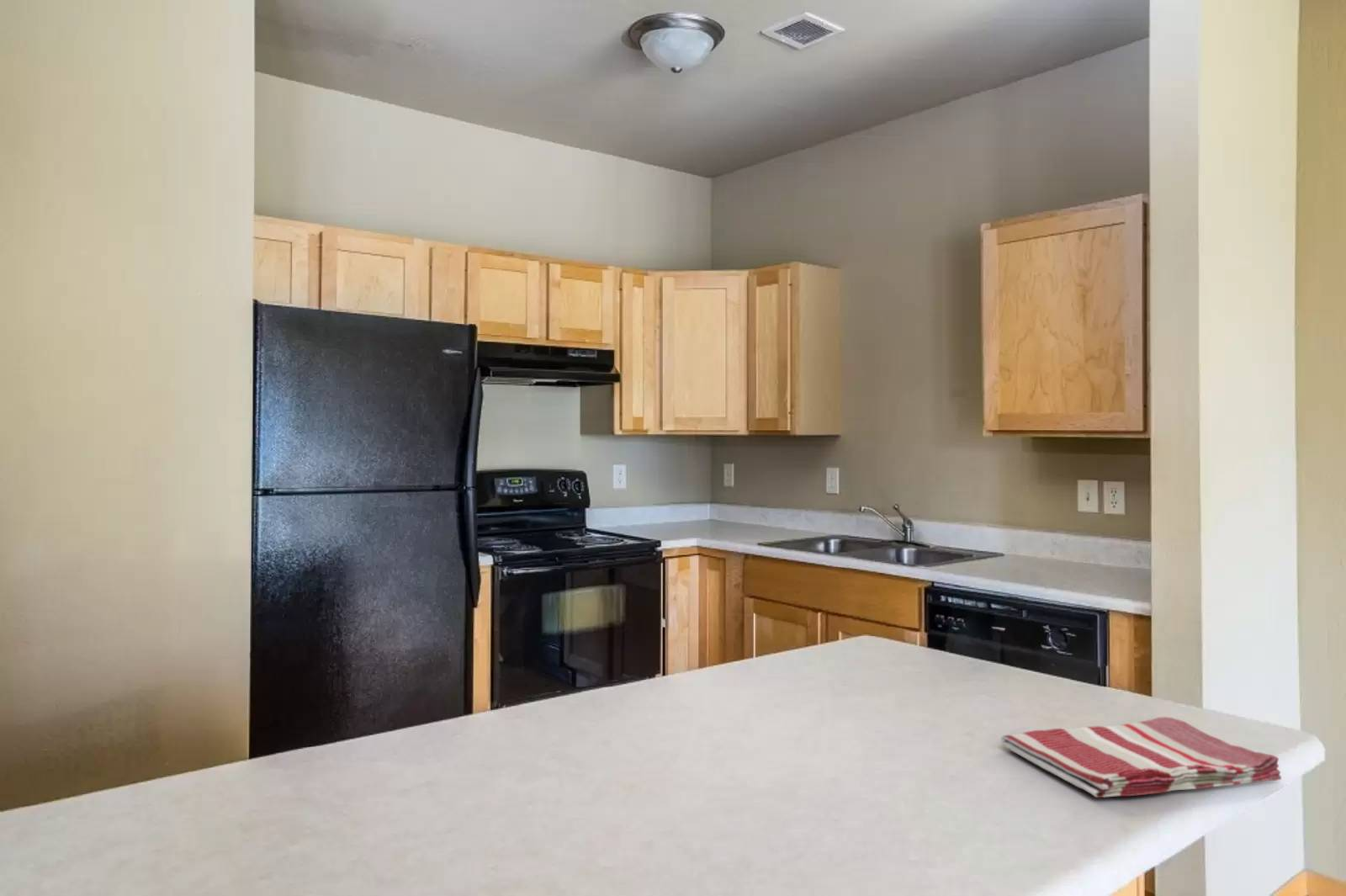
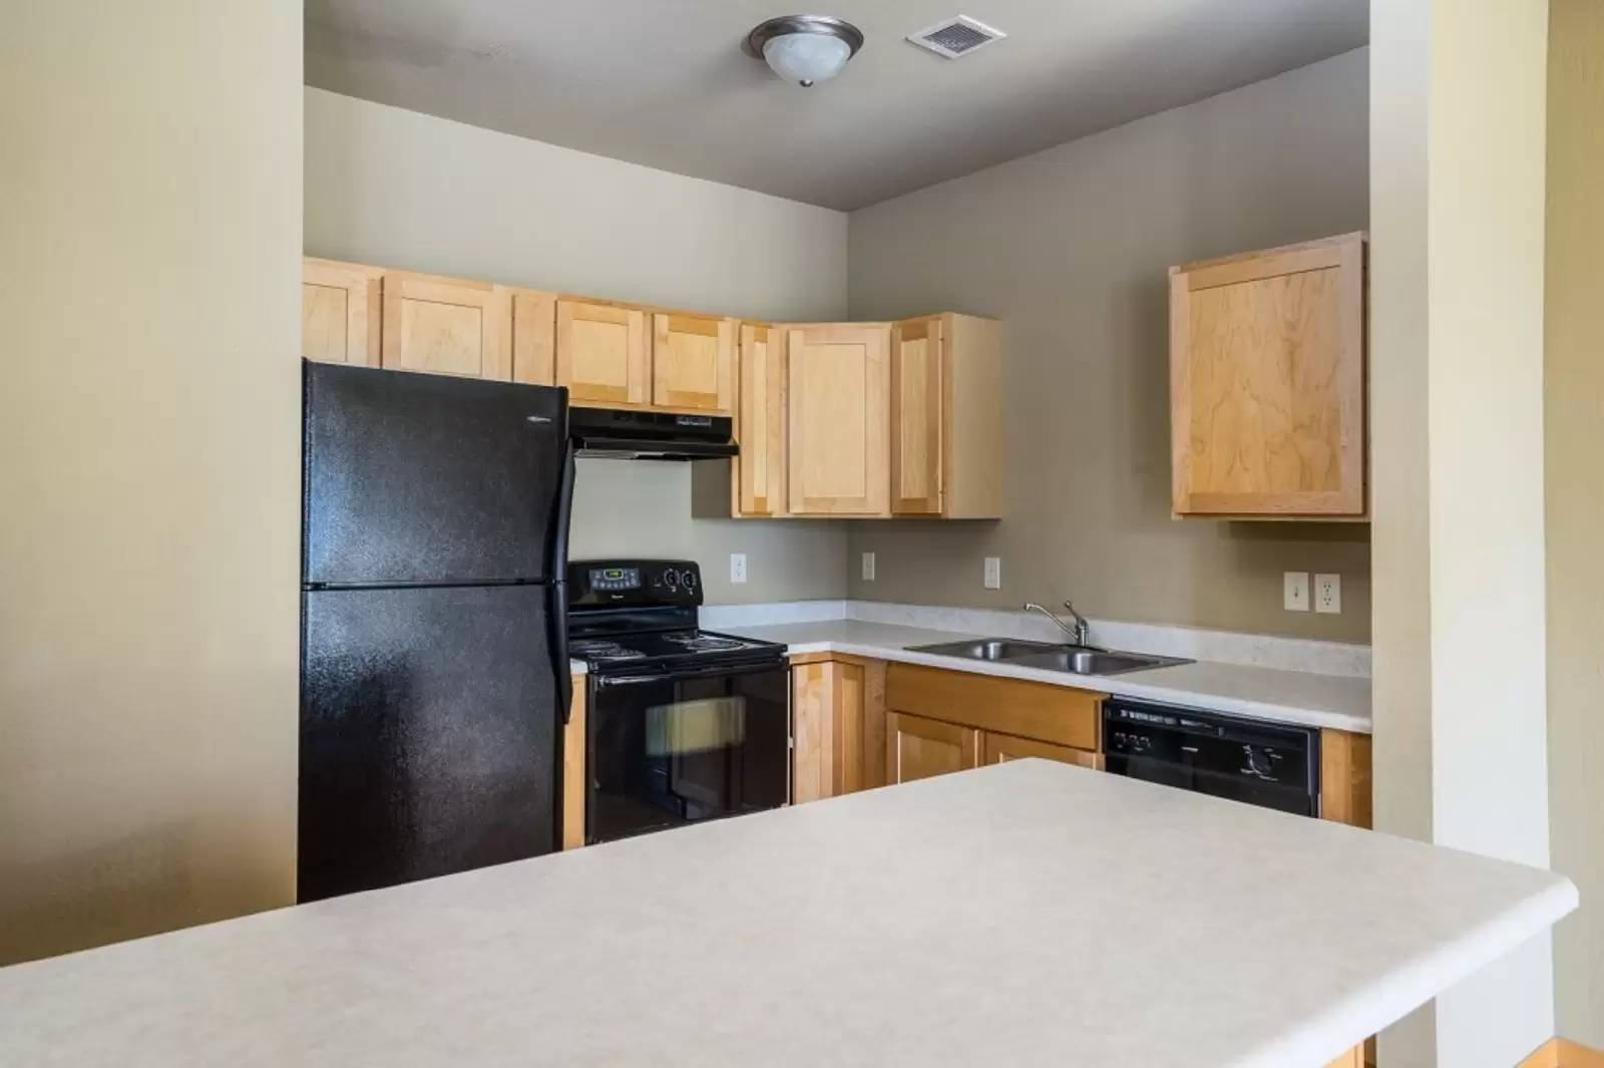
- dish towel [999,716,1282,798]
